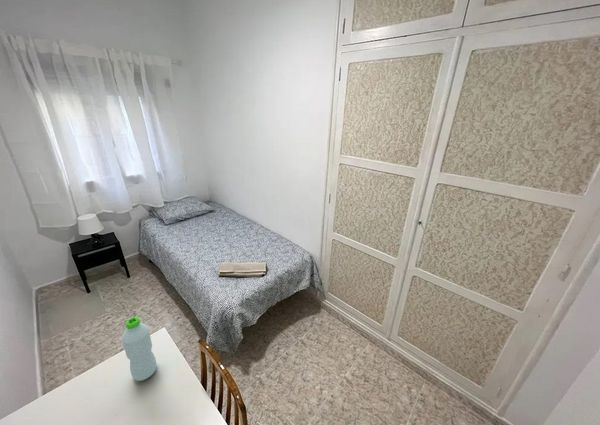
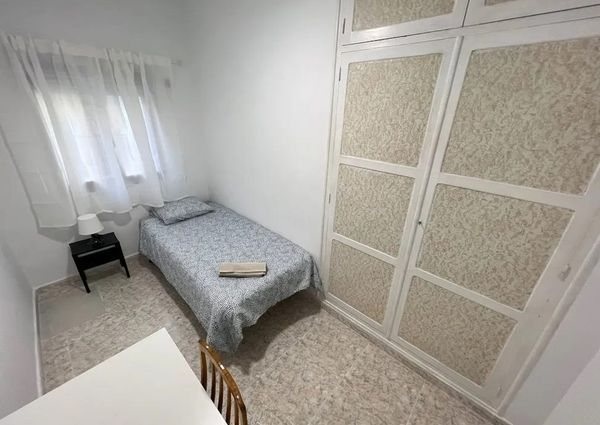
- water bottle [121,316,158,382]
